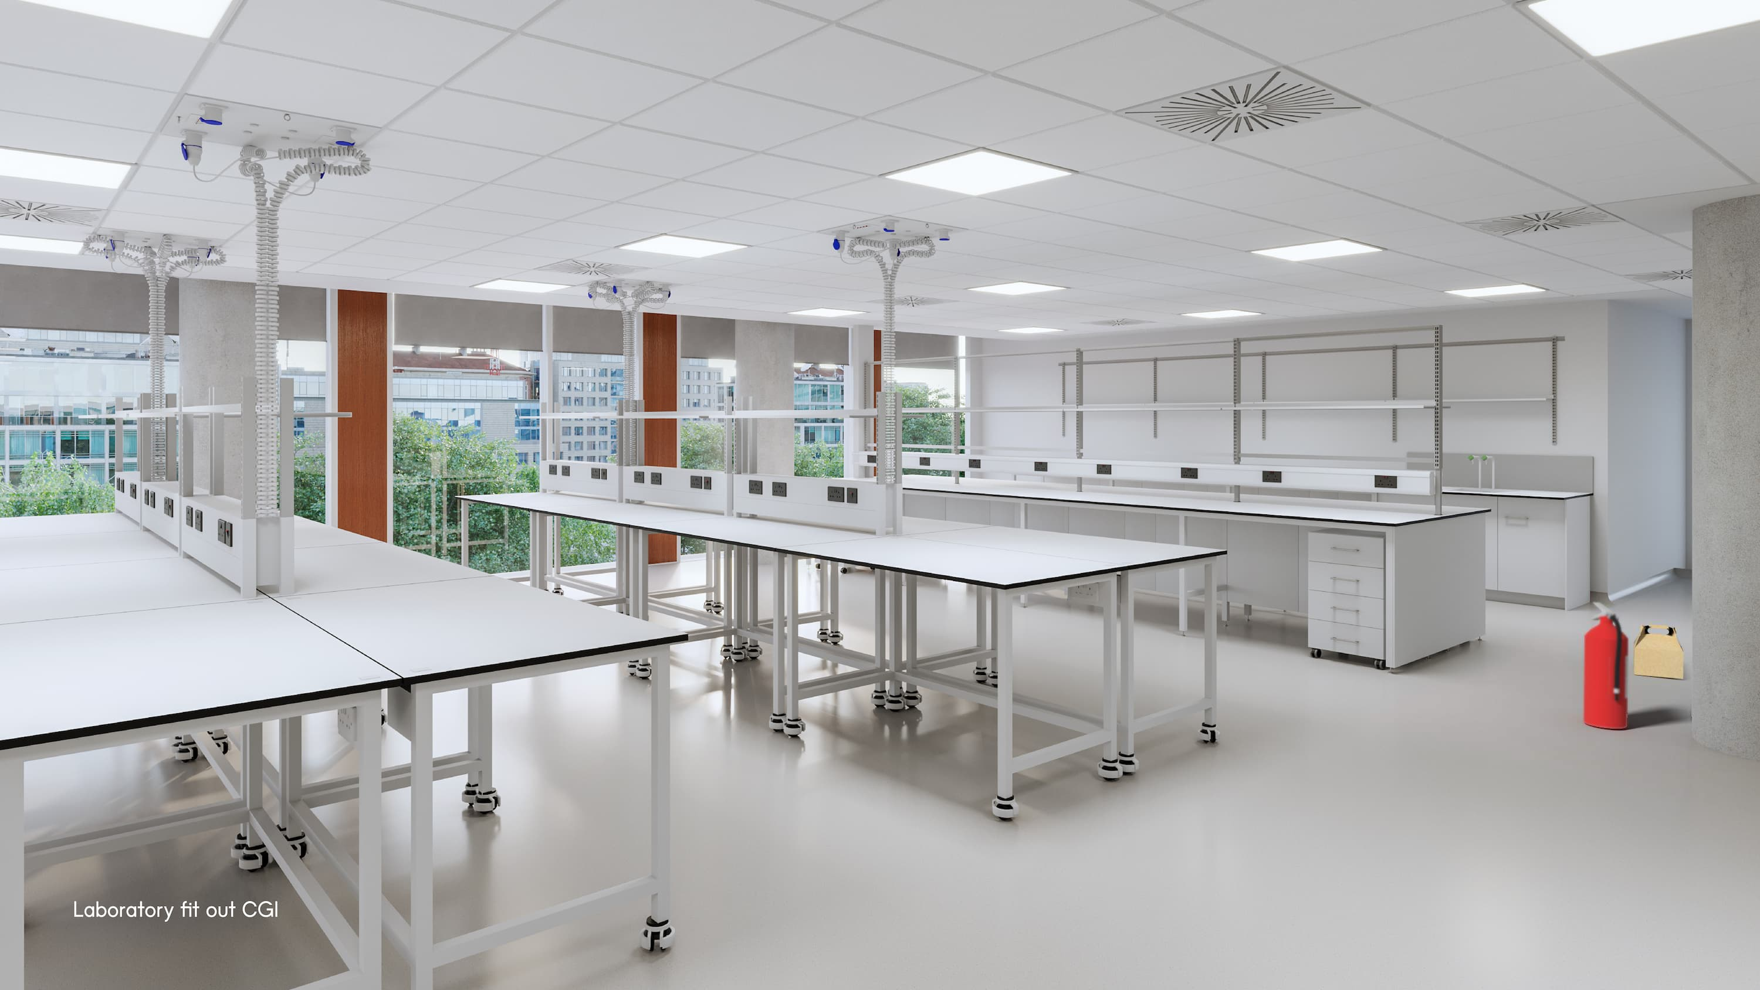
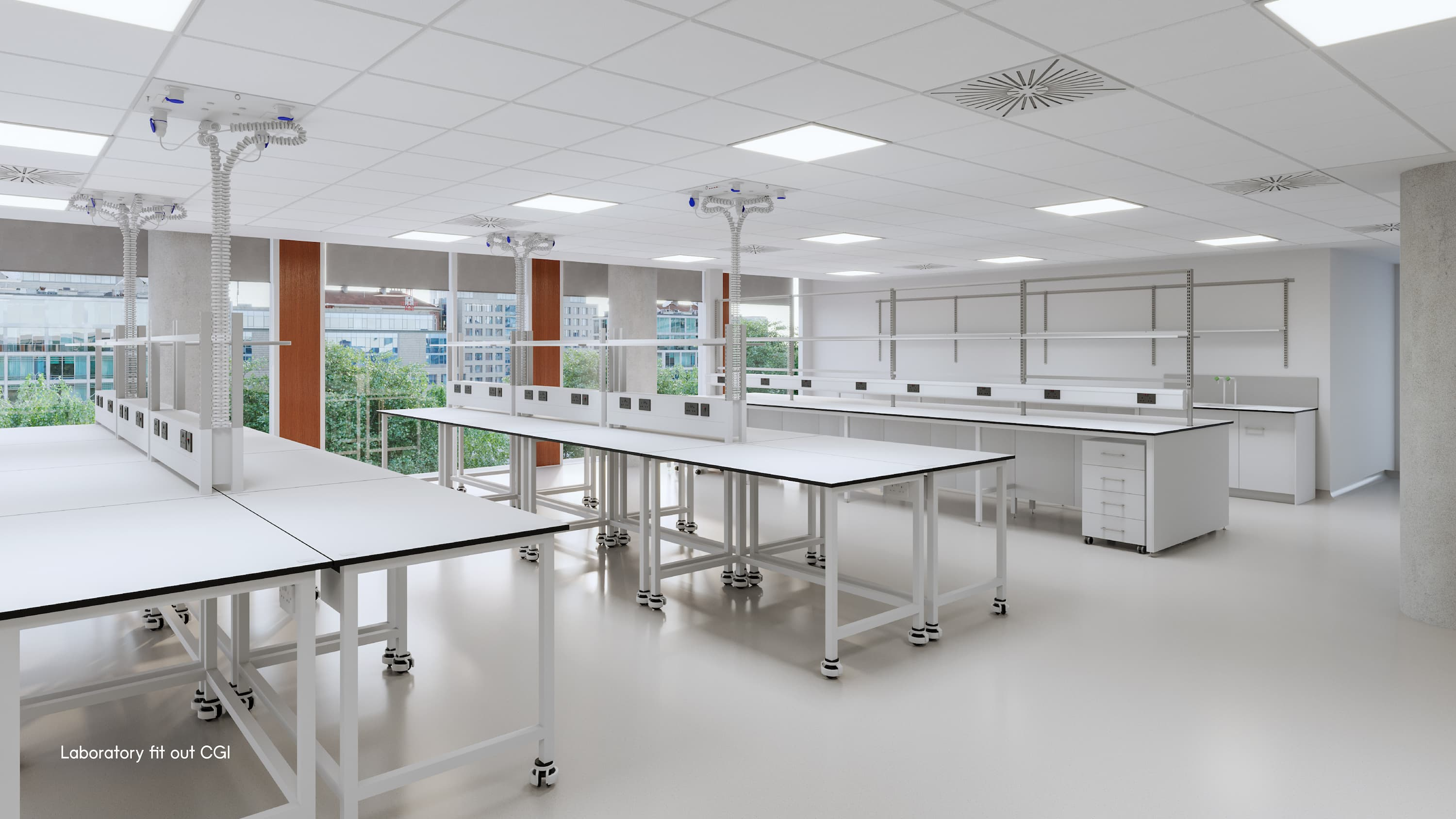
- fire extinguisher [1582,602,1629,730]
- cardboard box [1633,623,1684,679]
